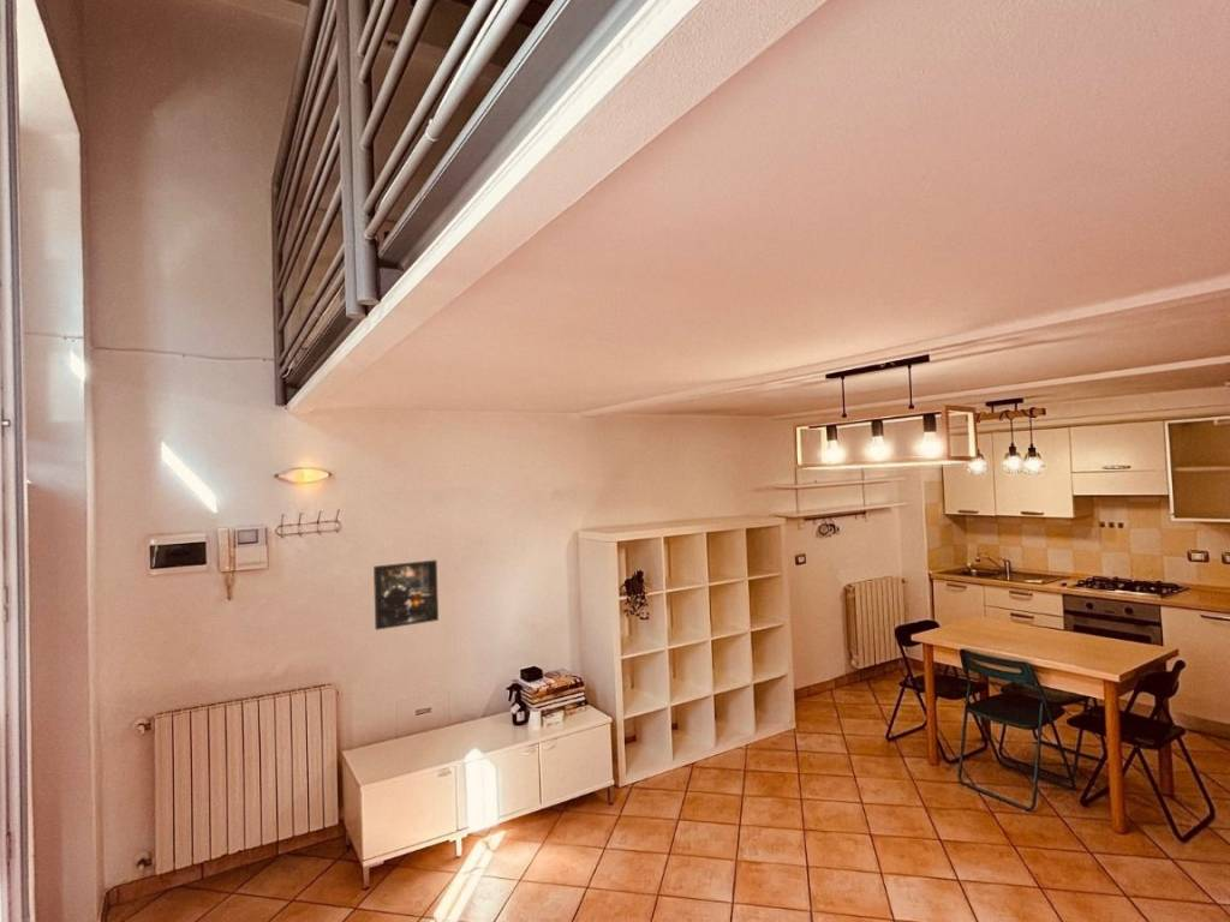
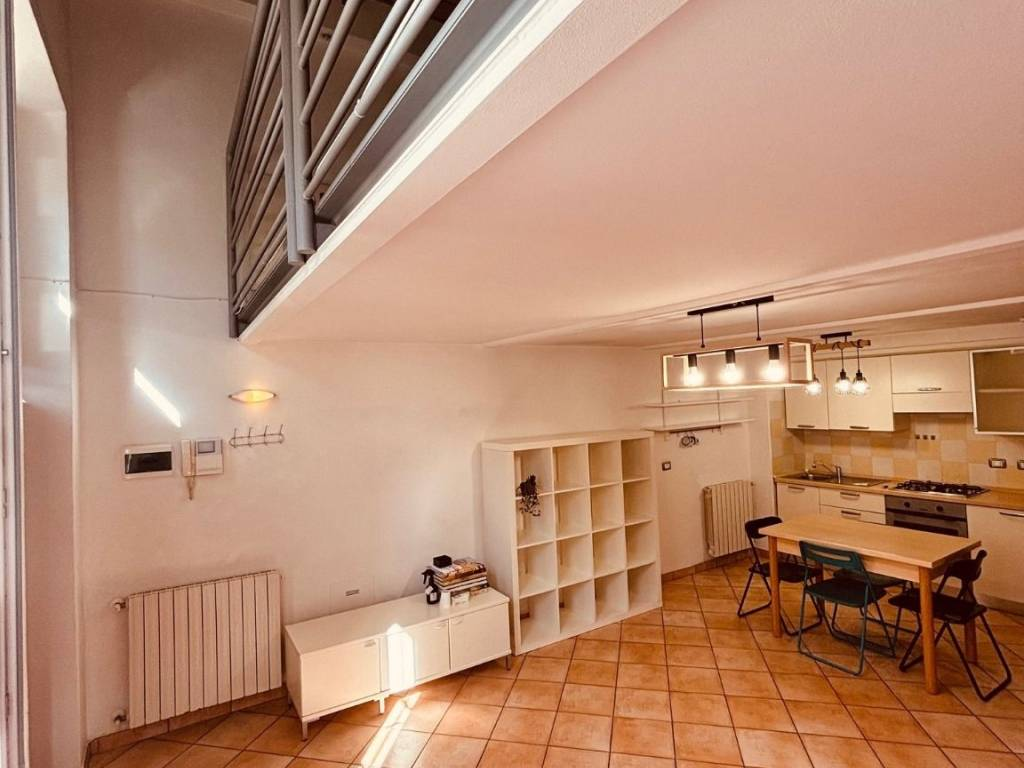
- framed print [372,559,440,631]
